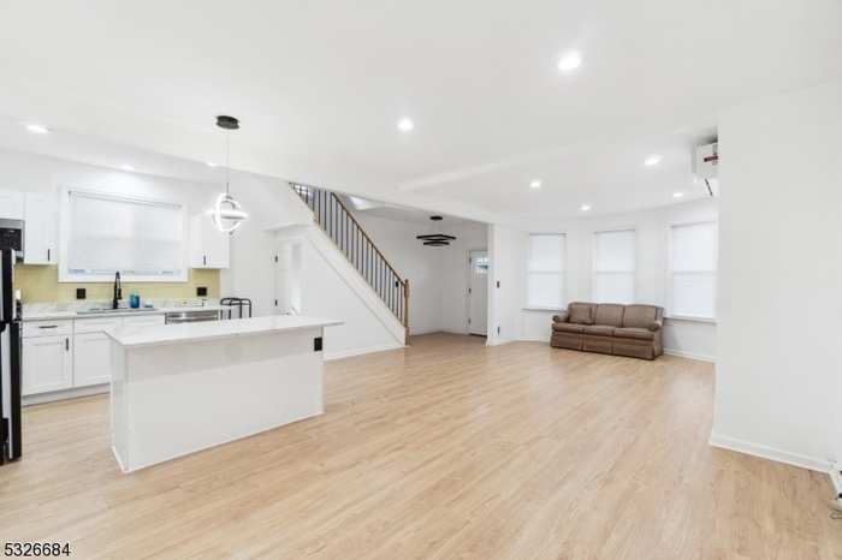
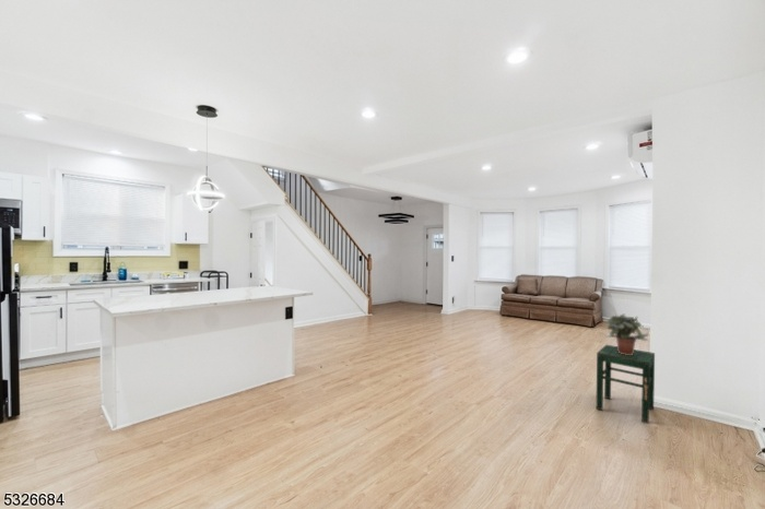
+ potted plant [603,313,650,355]
+ stool [596,344,656,425]
